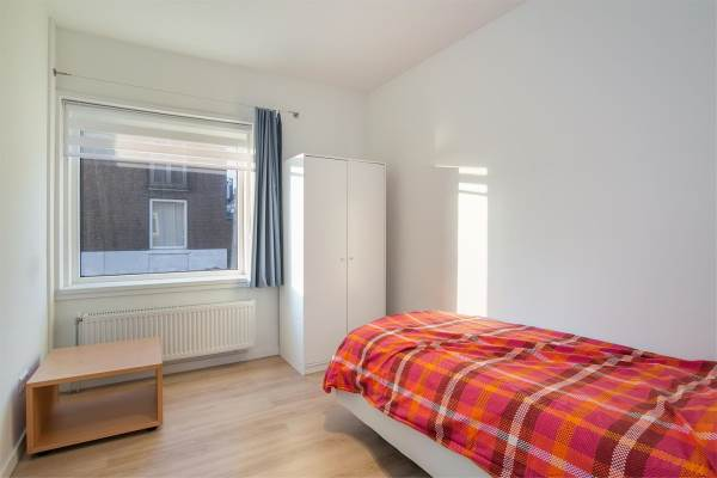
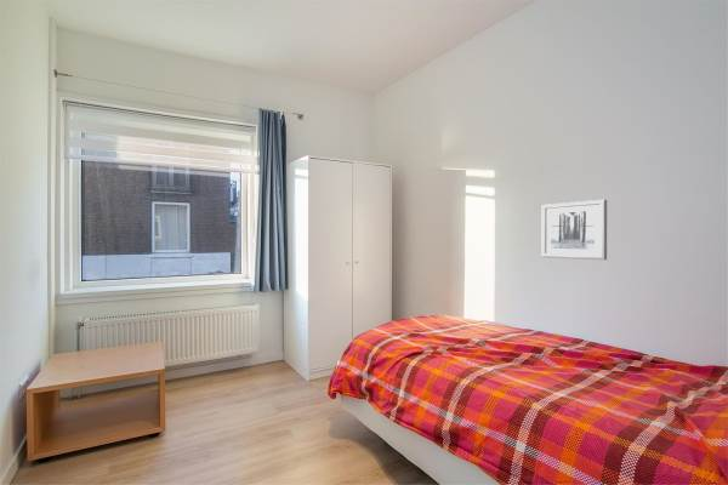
+ wall art [541,199,608,261]
